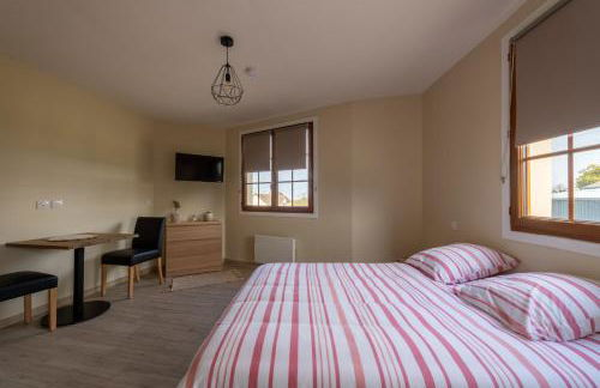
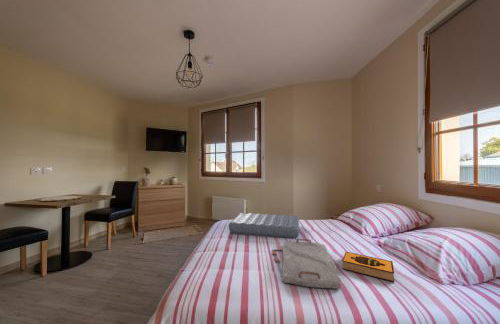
+ cushion [228,212,300,240]
+ serving tray [271,238,342,290]
+ hardback book [342,250,395,283]
